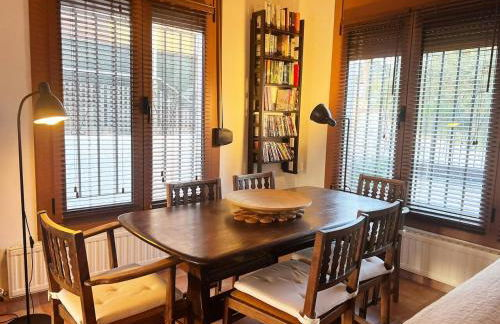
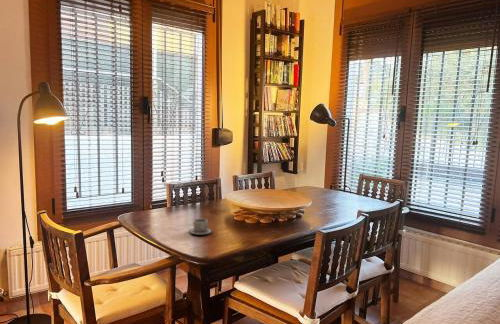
+ cup [188,218,213,236]
